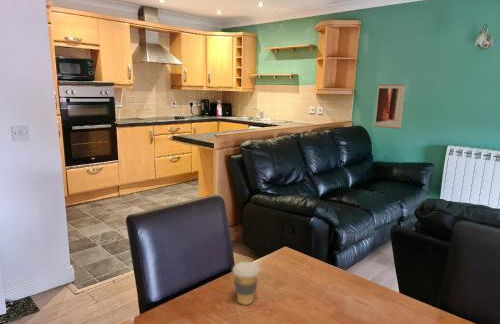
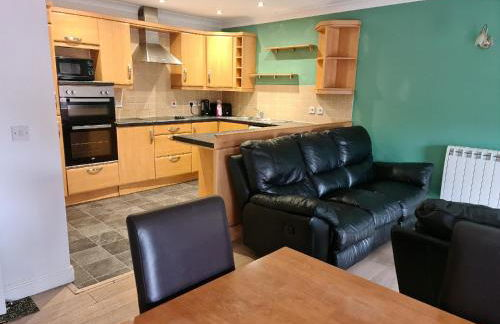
- coffee cup [232,261,261,306]
- wall art [373,84,406,130]
